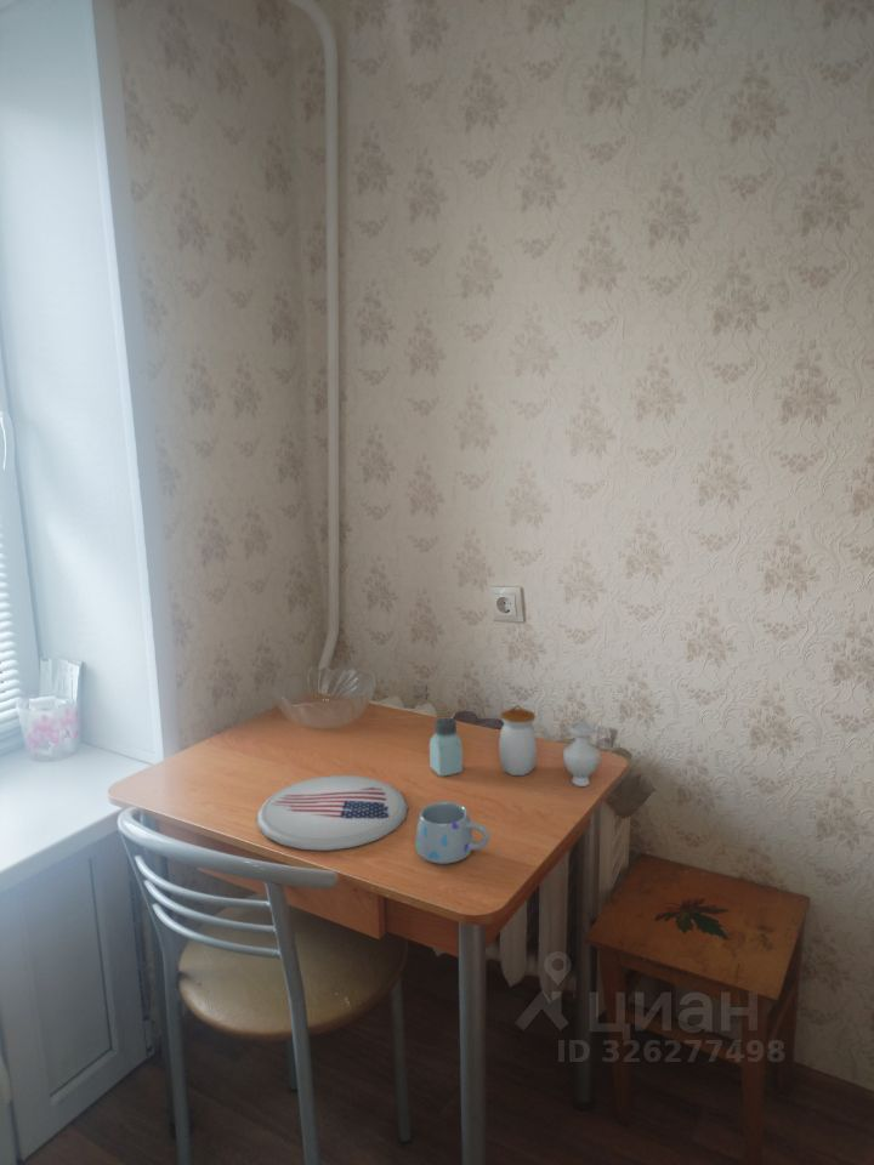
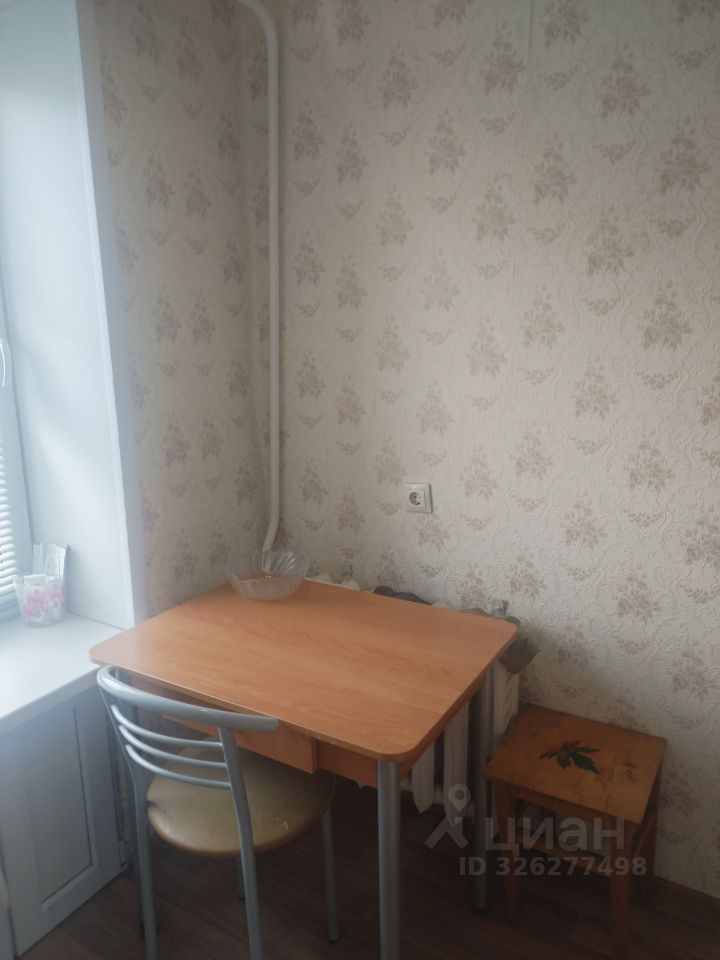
- mug [414,801,490,865]
- plate [256,774,409,852]
- jar [498,704,602,788]
- saltshaker [429,716,464,778]
